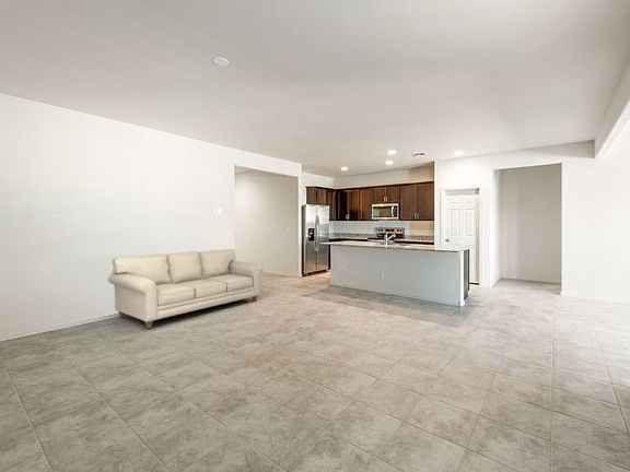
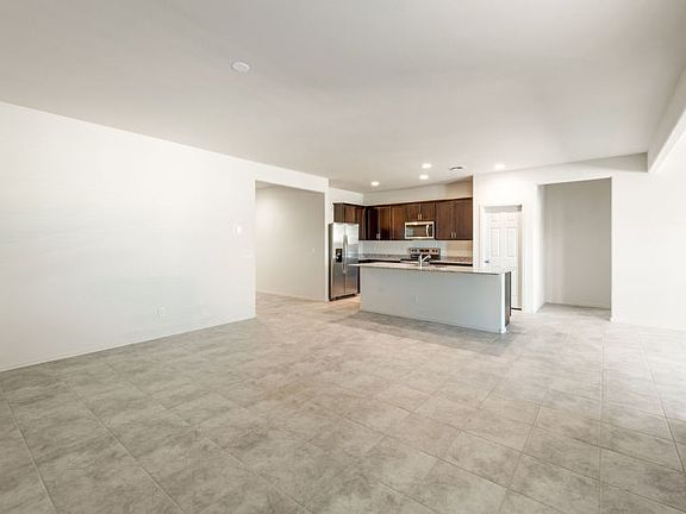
- sofa [107,248,265,330]
